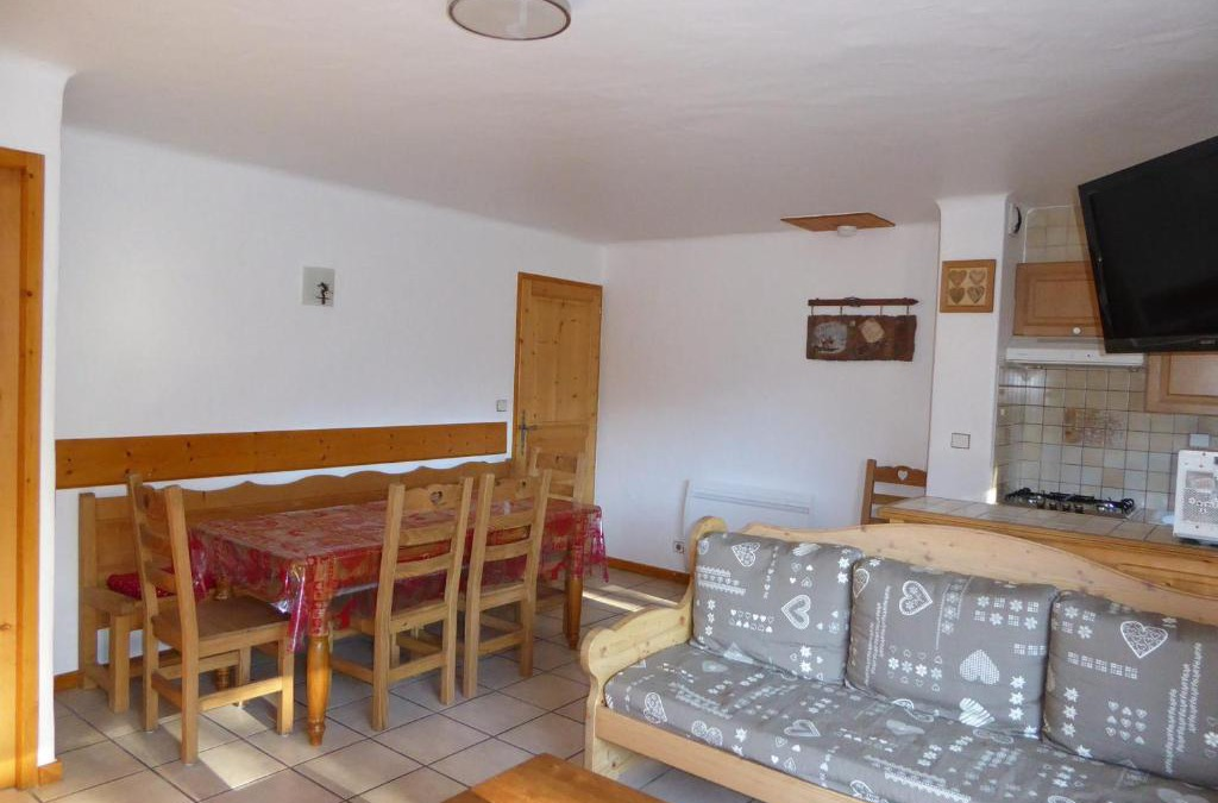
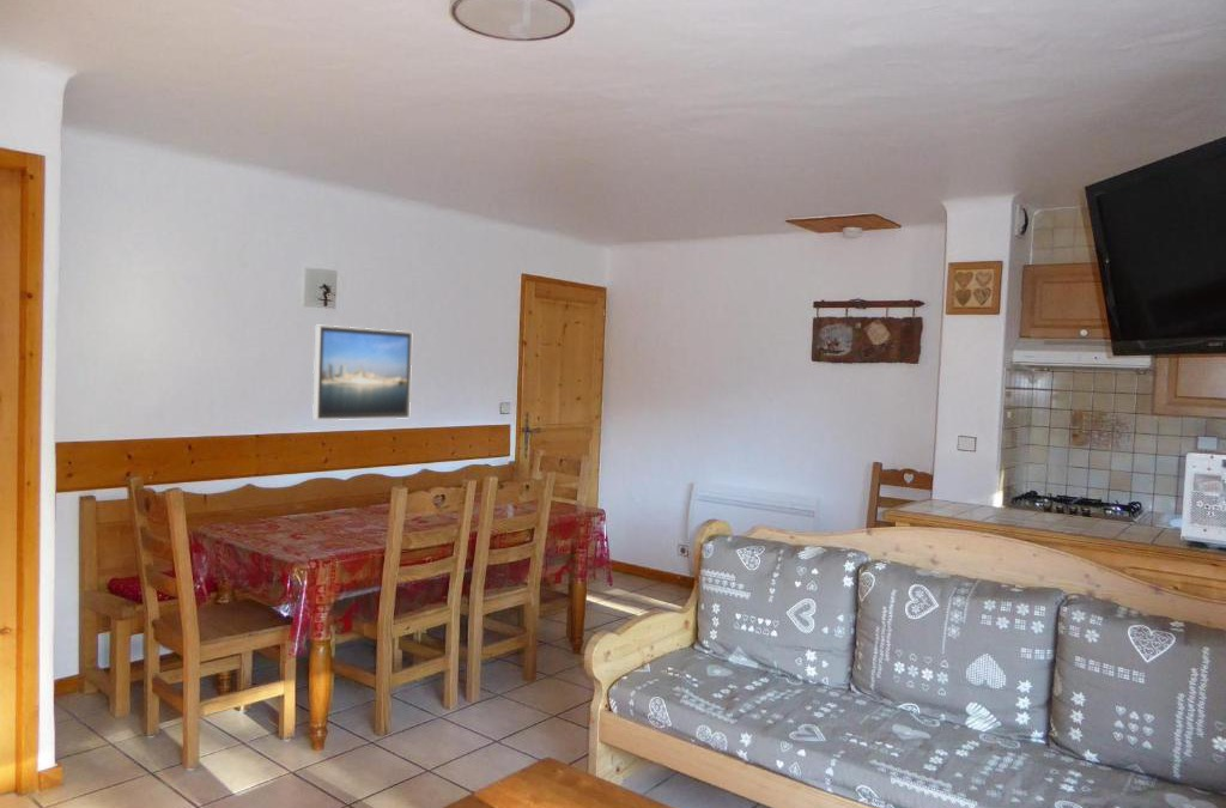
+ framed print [311,324,413,421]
